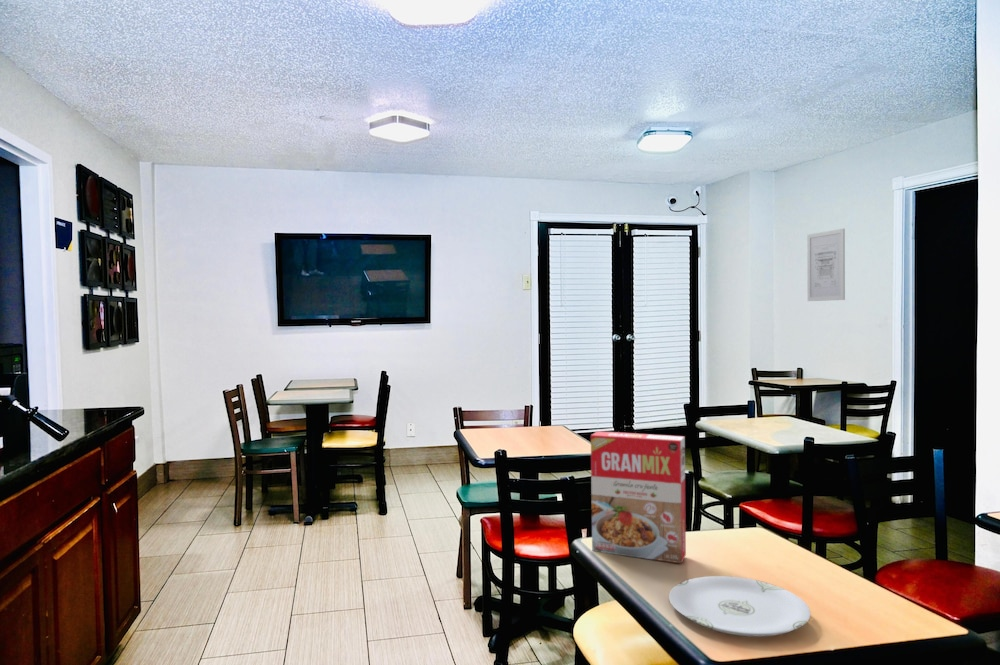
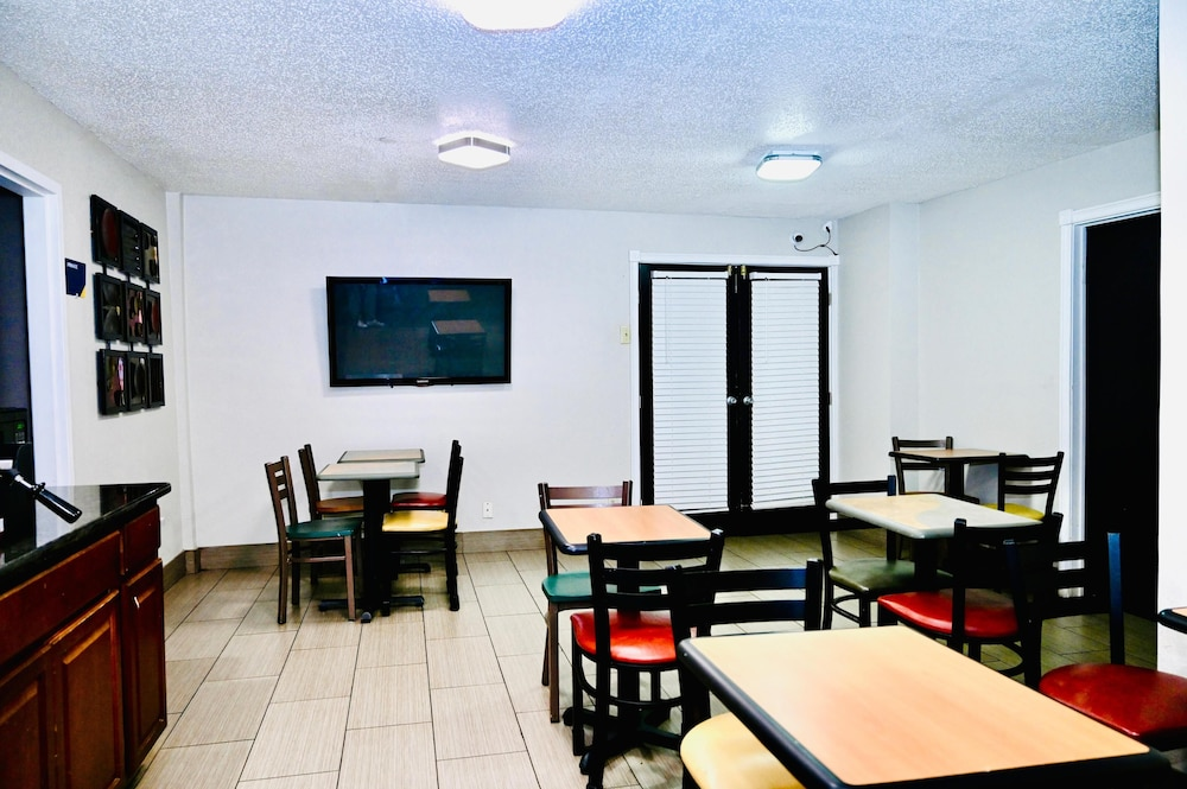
- wall art [806,228,846,302]
- plate [668,575,812,638]
- cereal box [590,430,687,564]
